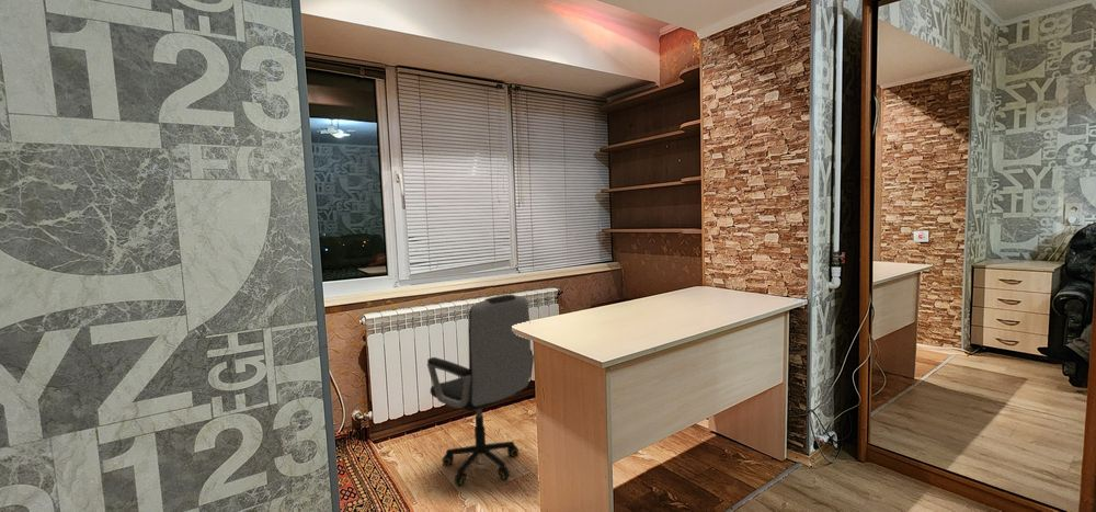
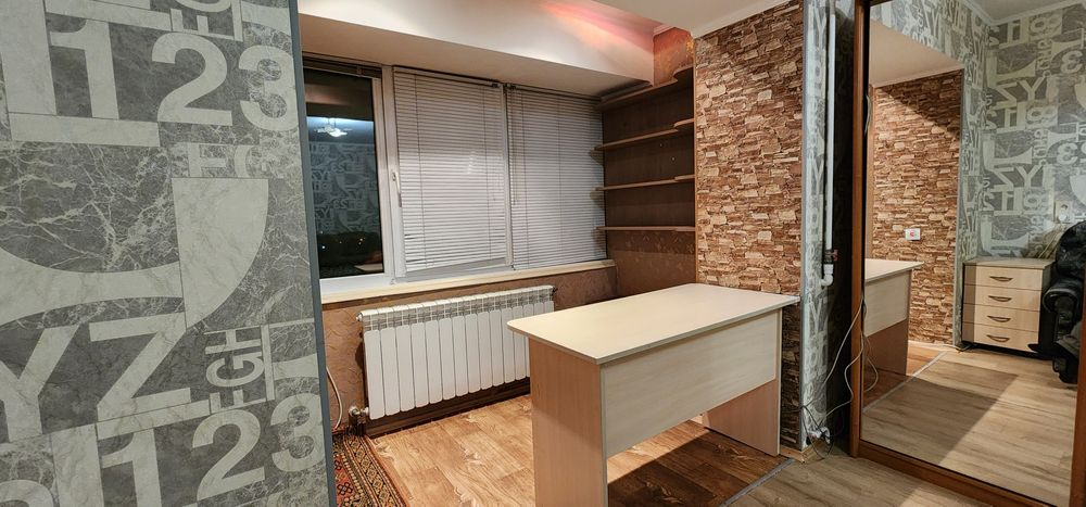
- office chair [426,294,535,487]
